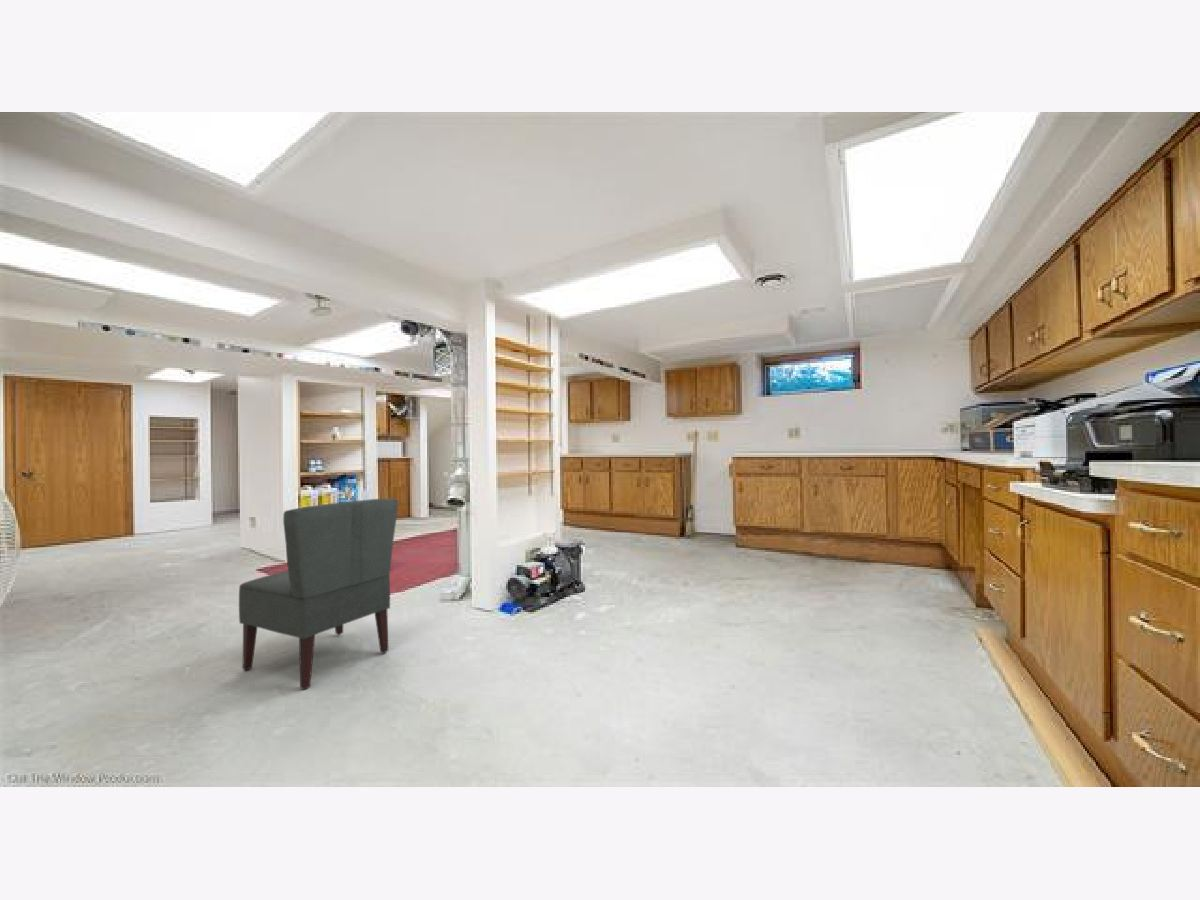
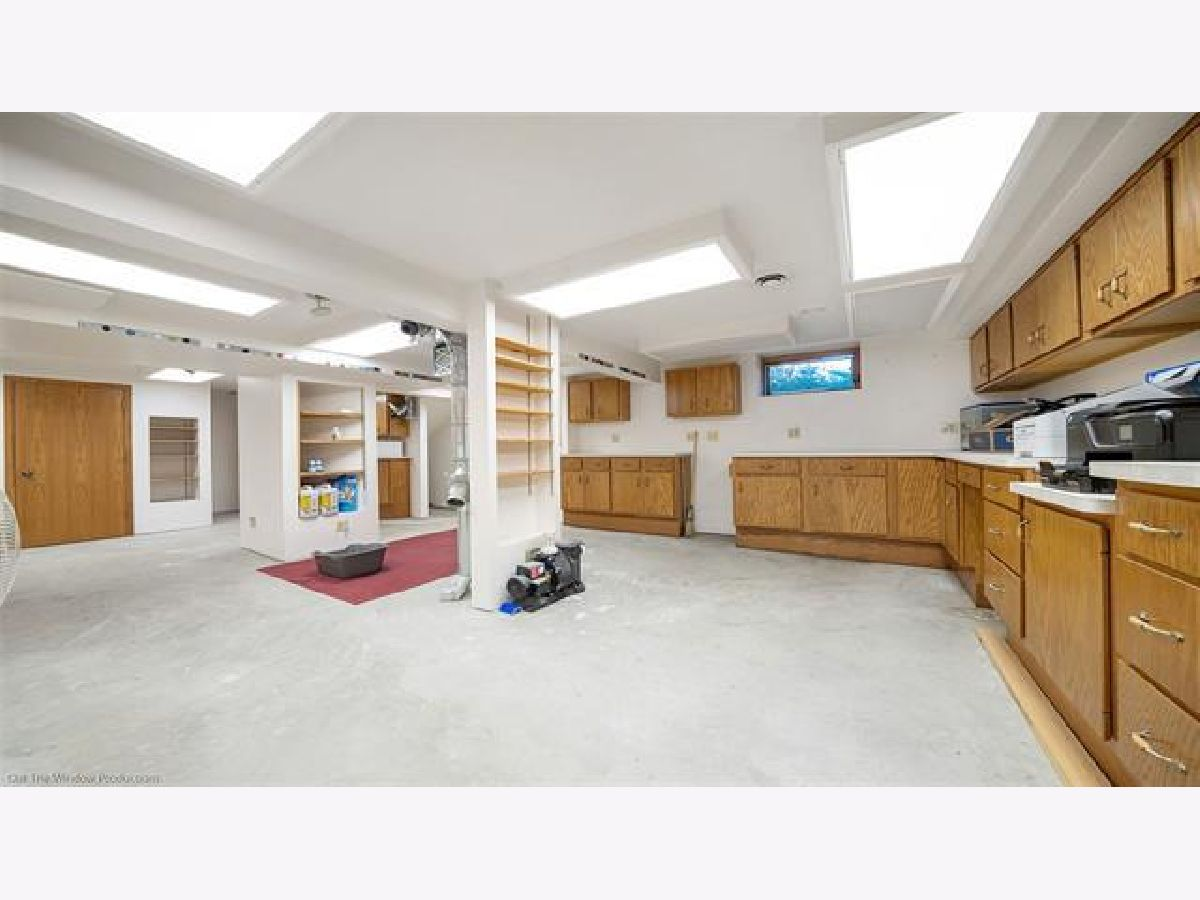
- chair [238,497,399,691]
